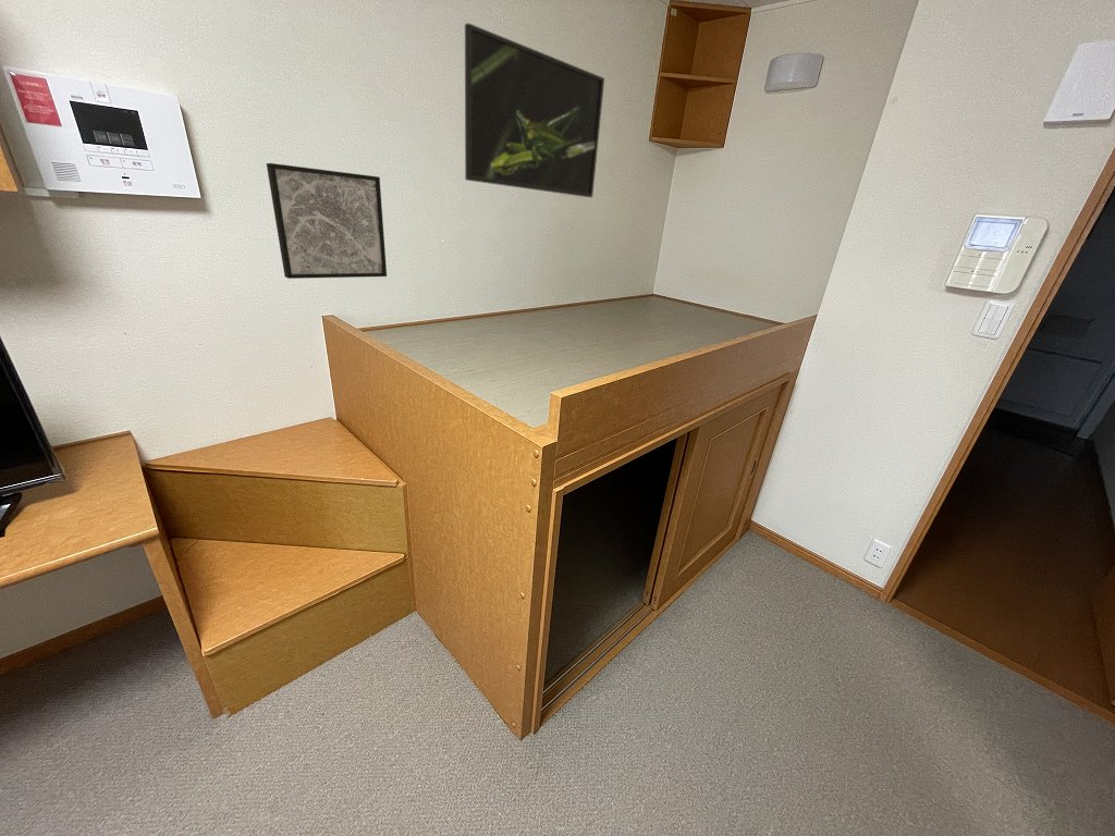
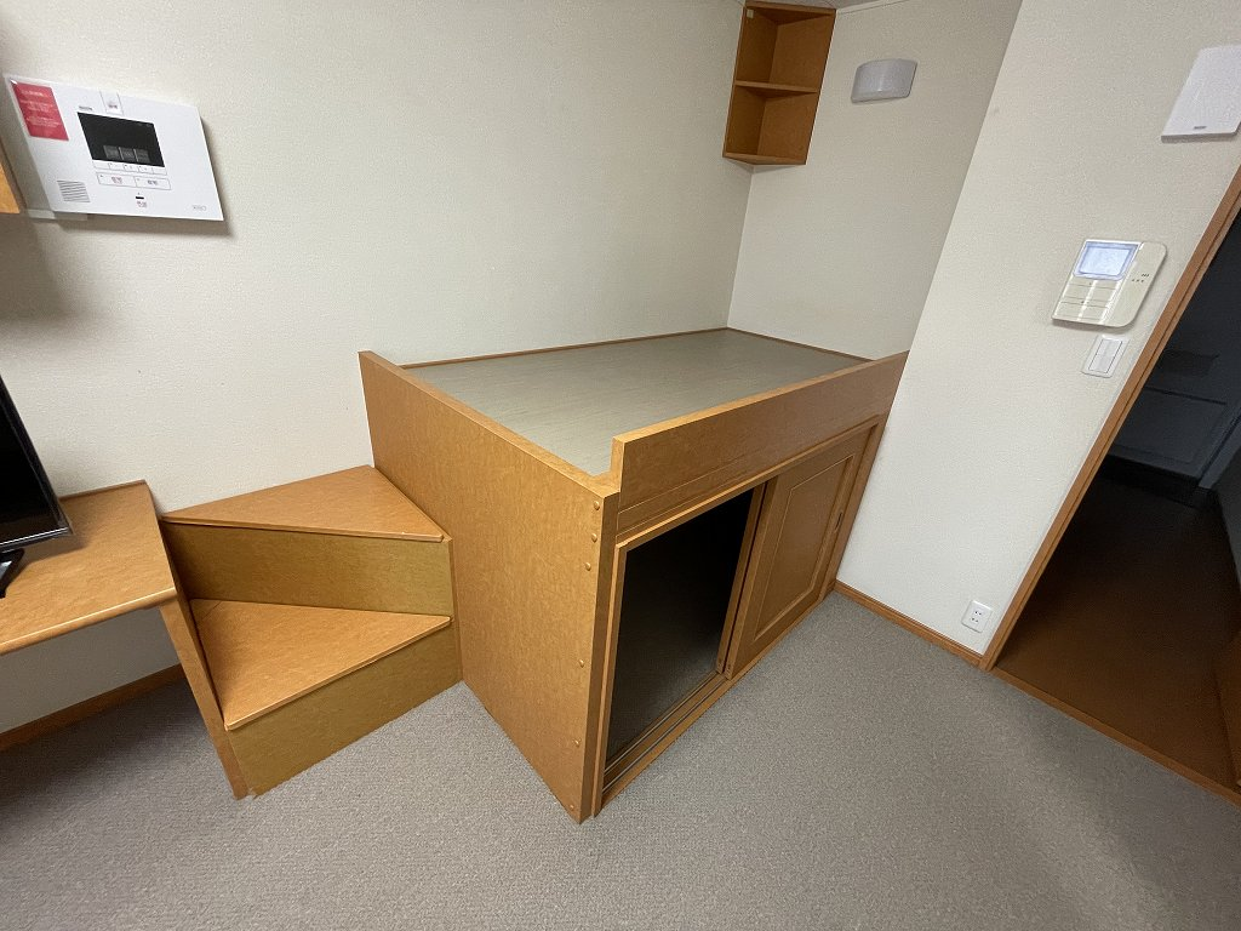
- wall art [266,162,388,280]
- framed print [464,22,605,198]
